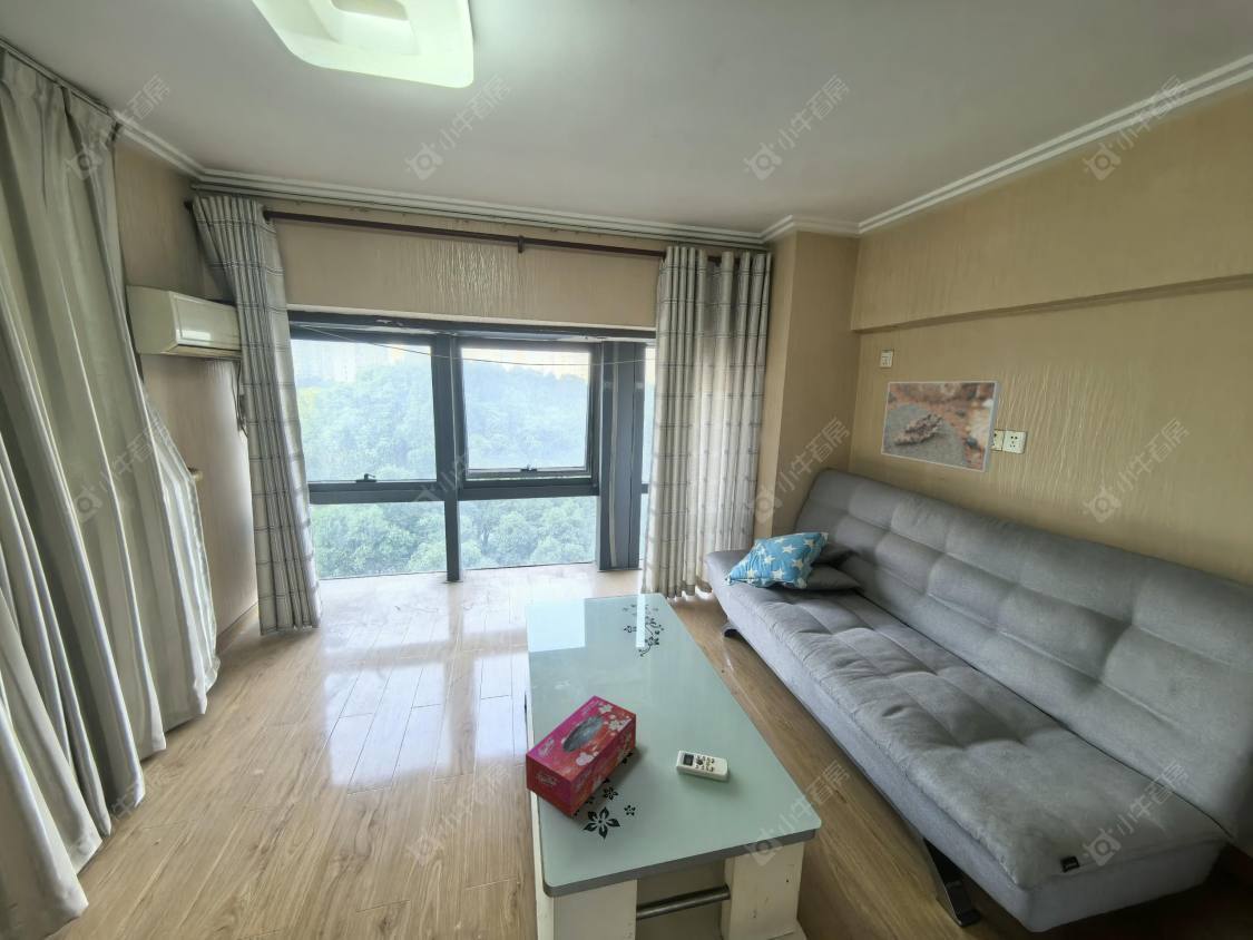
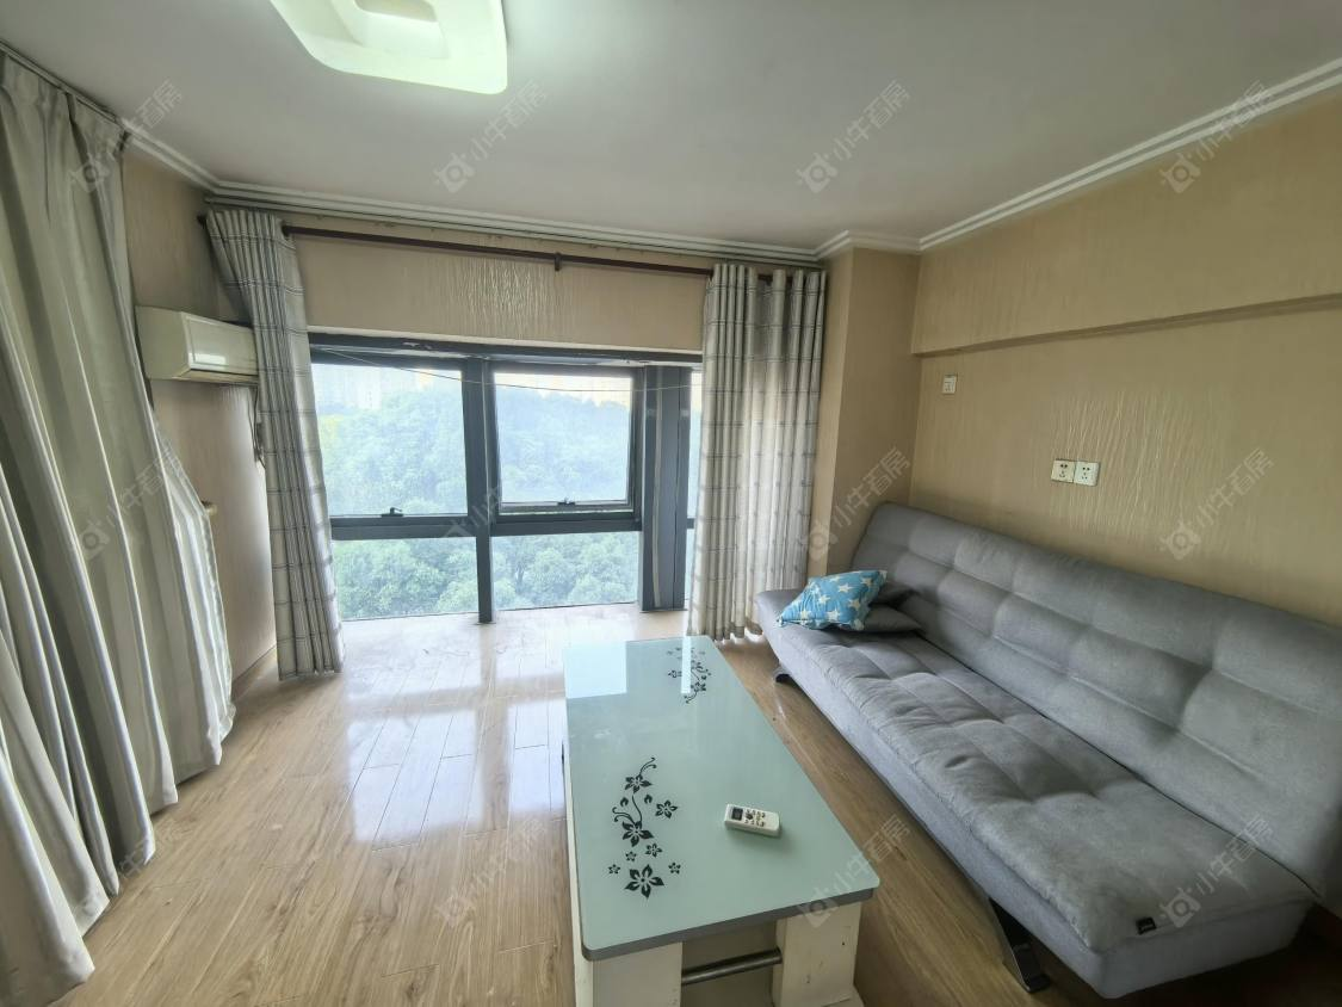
- tissue box [525,694,637,817]
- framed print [880,380,1002,473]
